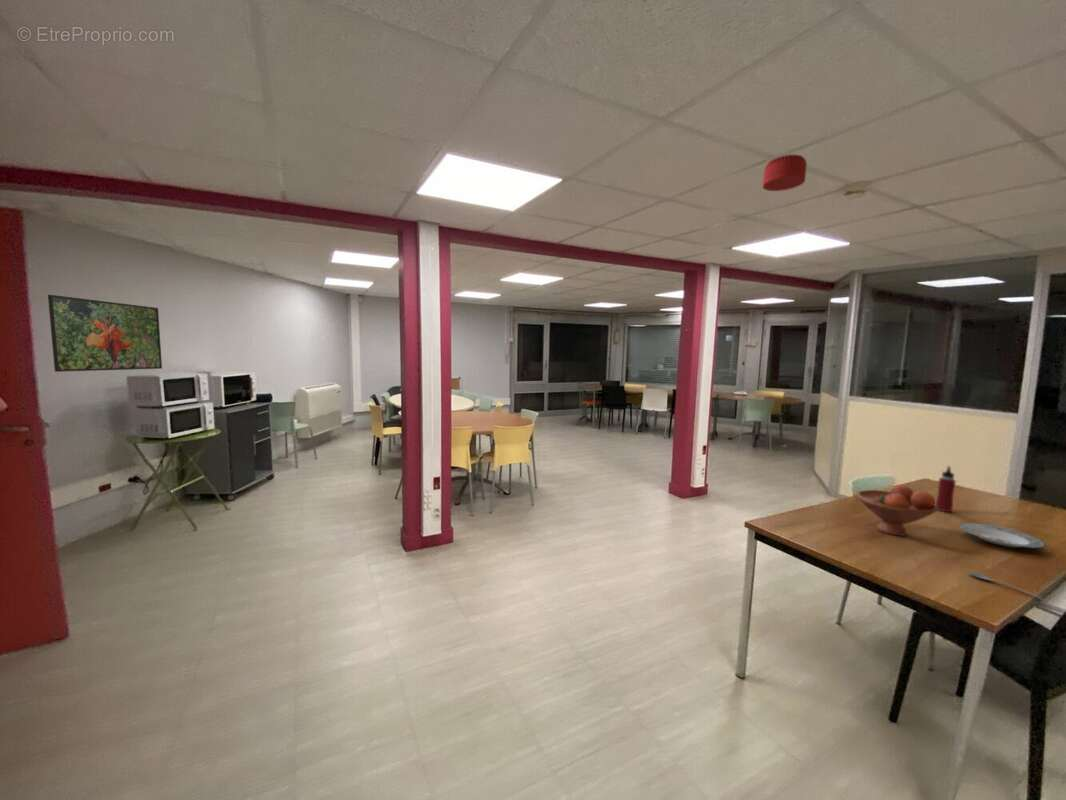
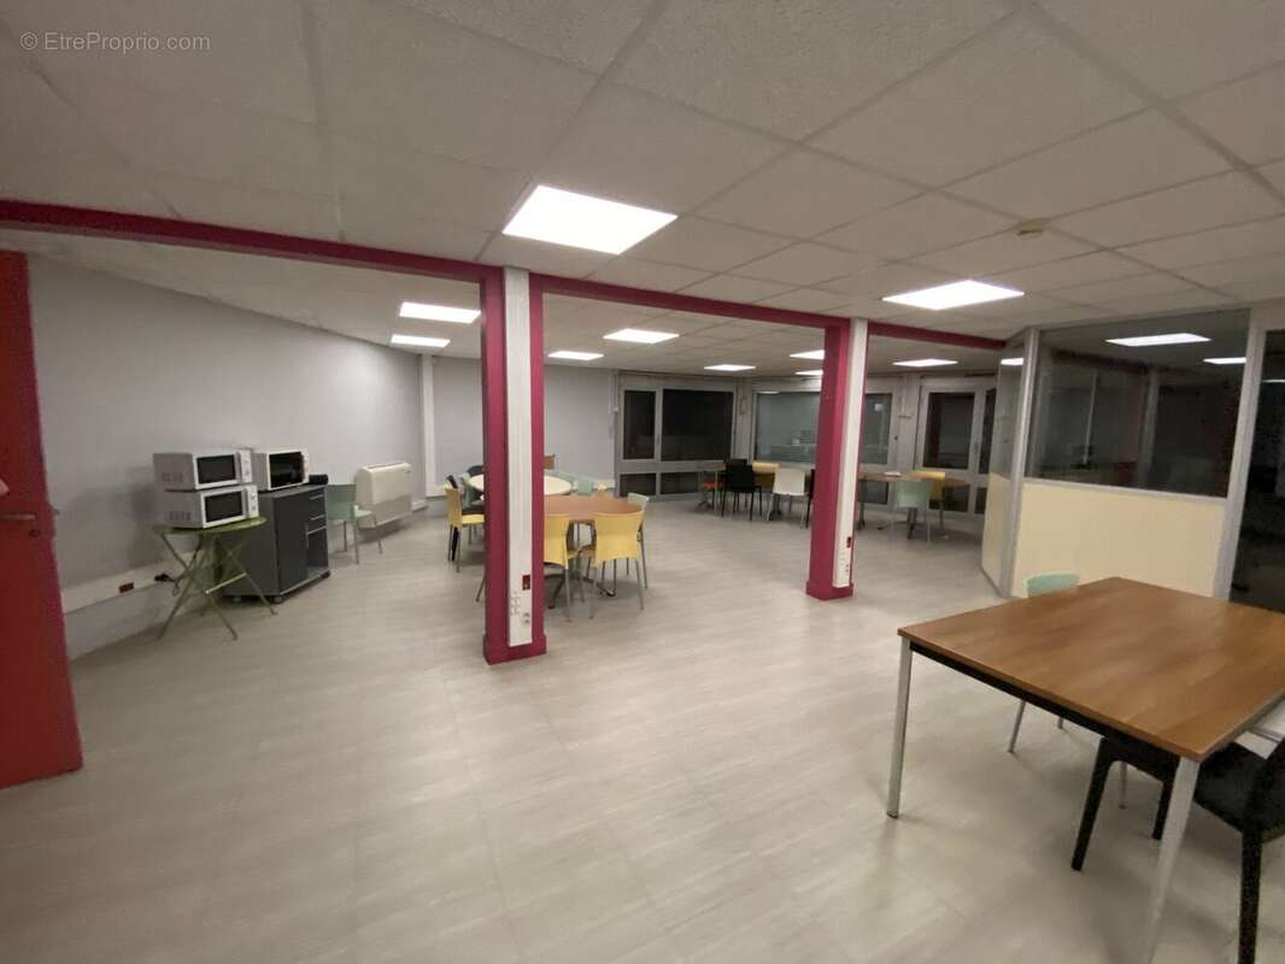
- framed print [47,294,163,373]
- smoke detector [761,154,808,192]
- soupspoon [967,570,1049,603]
- fruit bowl [855,484,939,537]
- plate [959,522,1046,549]
- water bottle [935,465,957,513]
